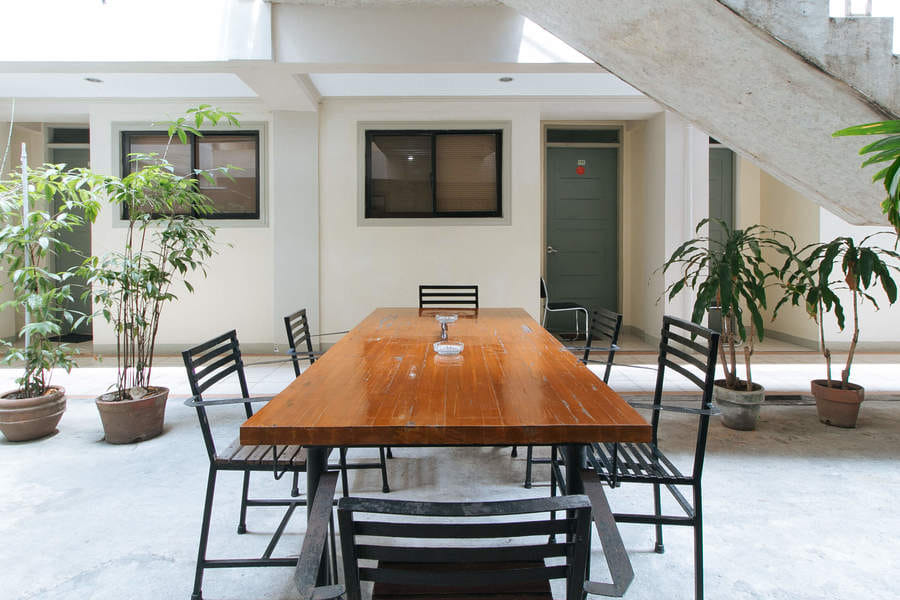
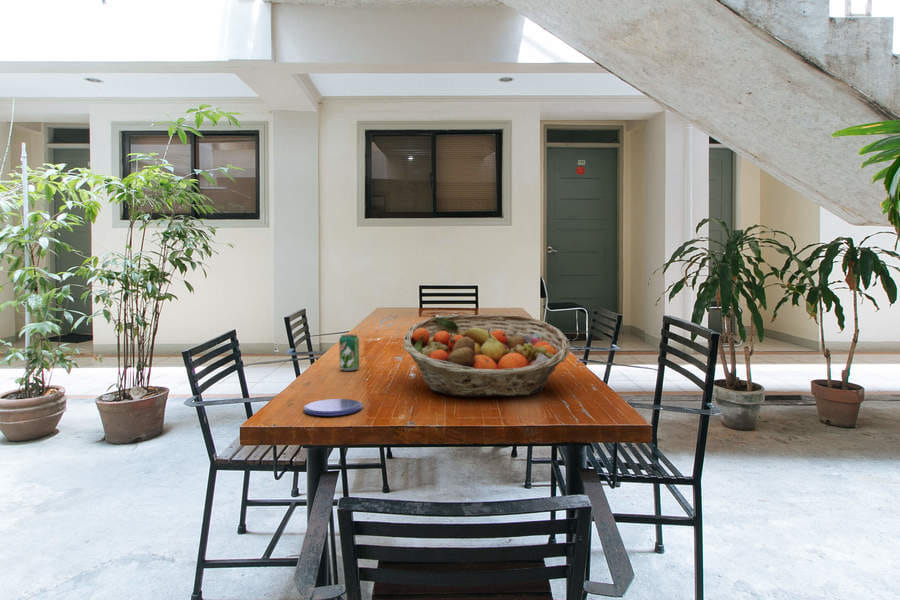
+ saucer [303,398,363,417]
+ beverage can [338,333,360,372]
+ fruit basket [402,313,571,398]
